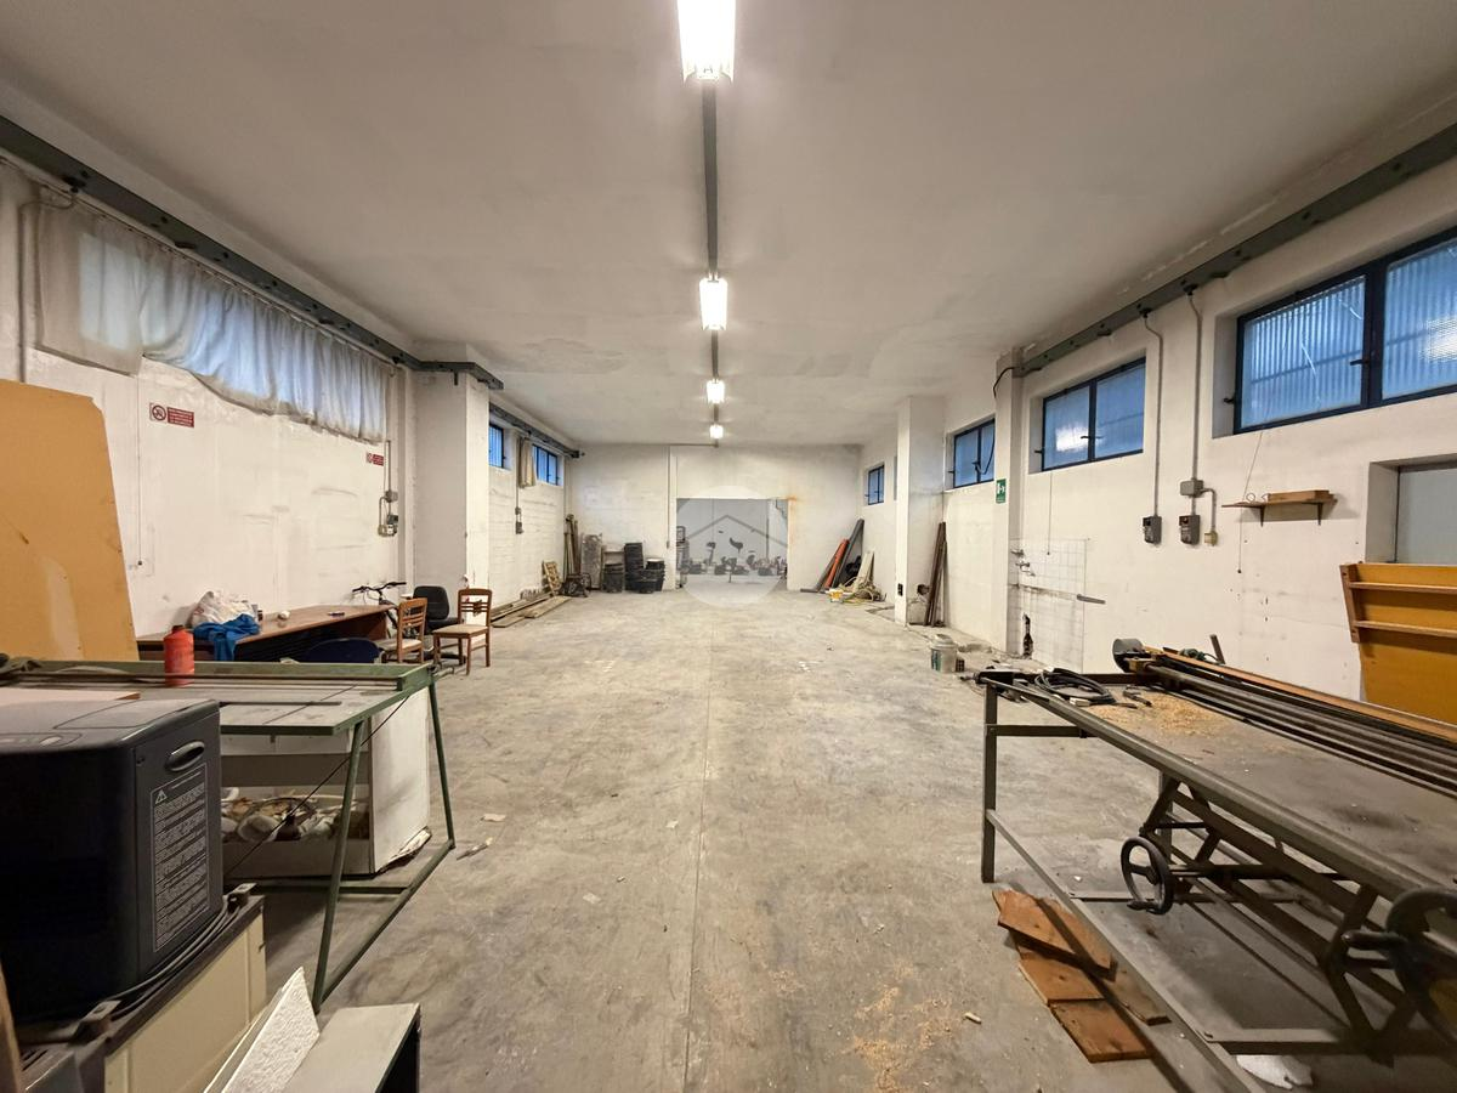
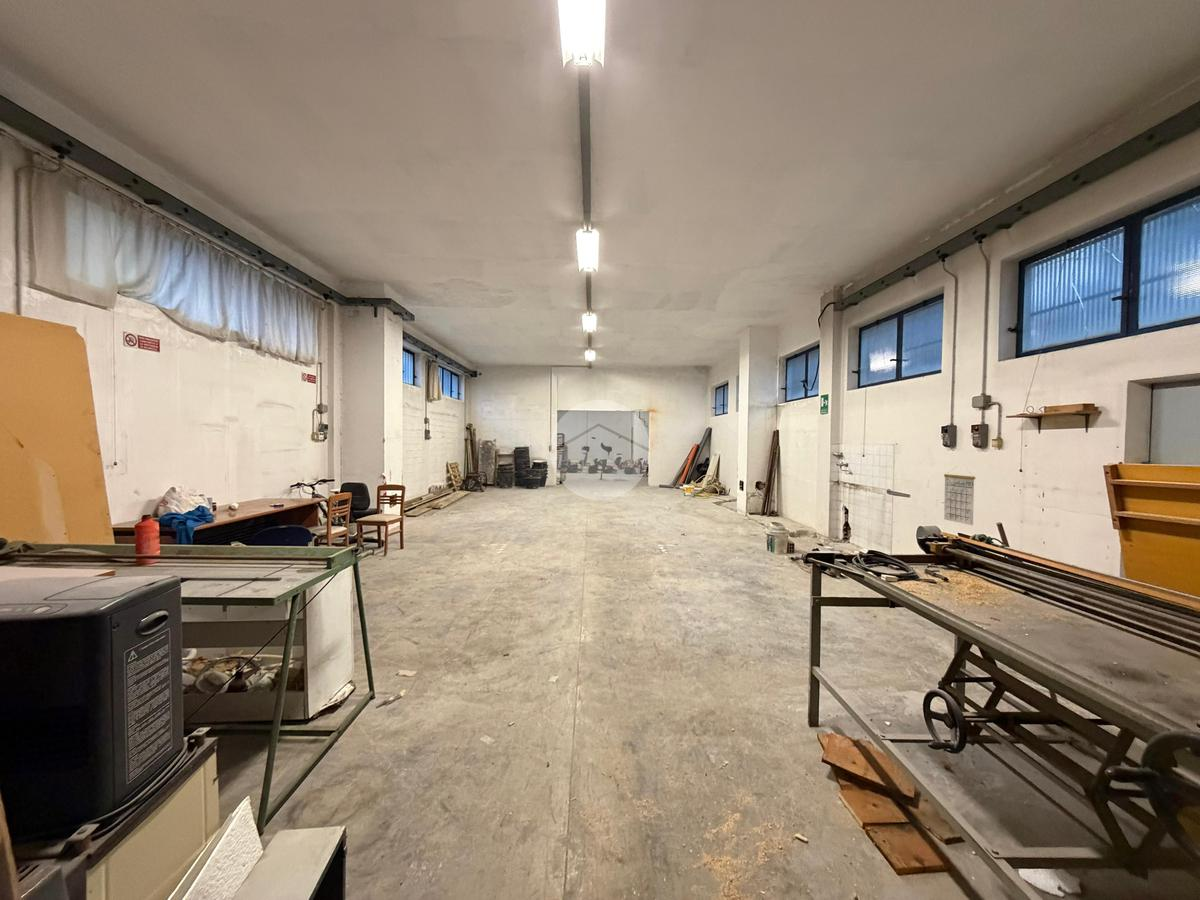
+ calendar [943,467,976,526]
